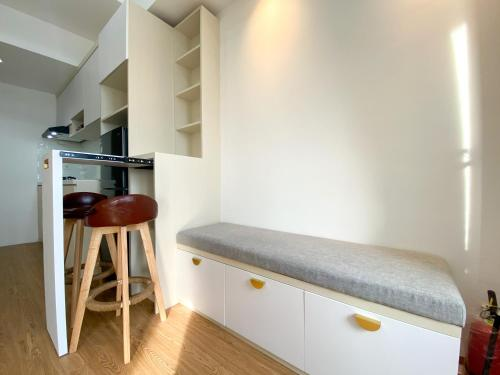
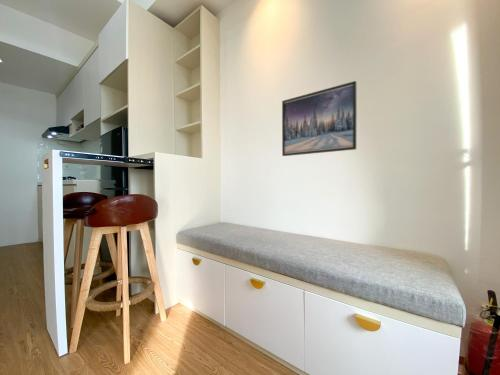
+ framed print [281,80,358,157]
